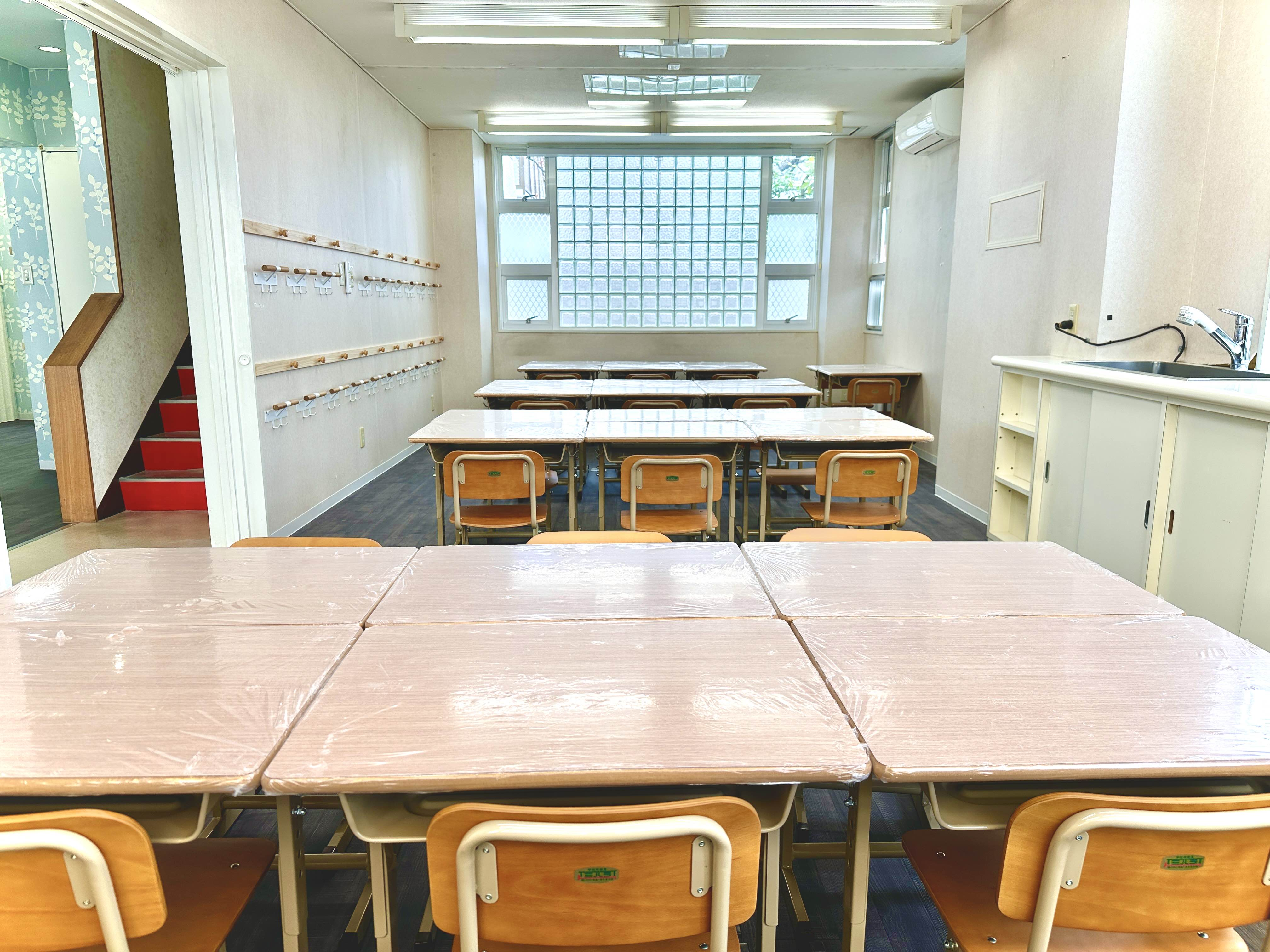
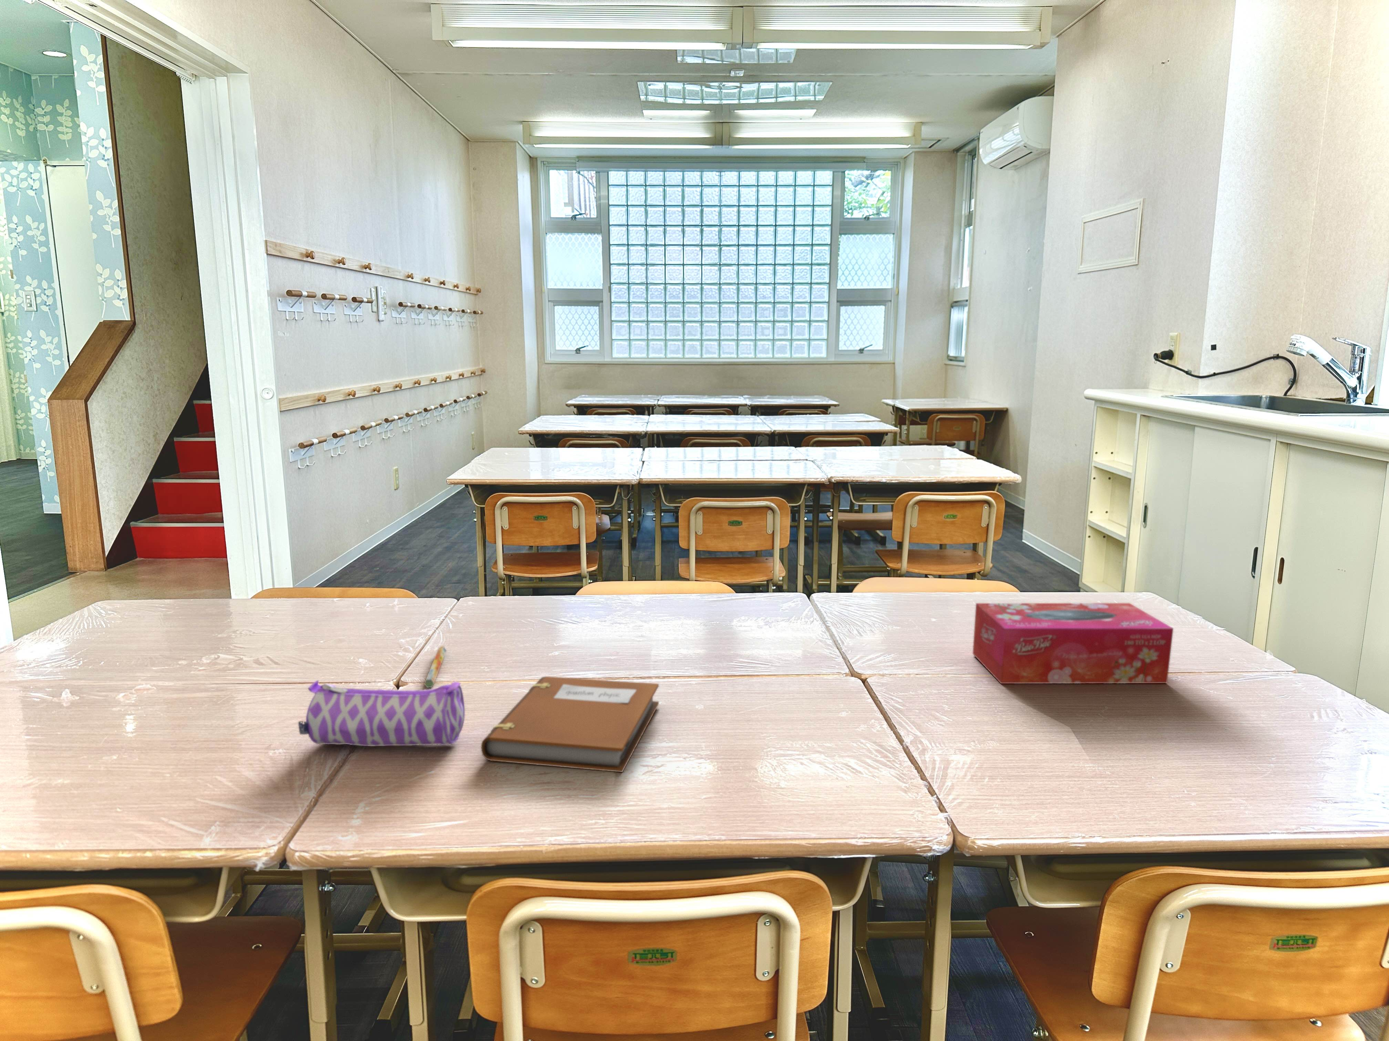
+ tissue box [972,603,1174,685]
+ pencil [423,645,447,688]
+ notebook [480,676,660,772]
+ pencil case [297,679,465,747]
